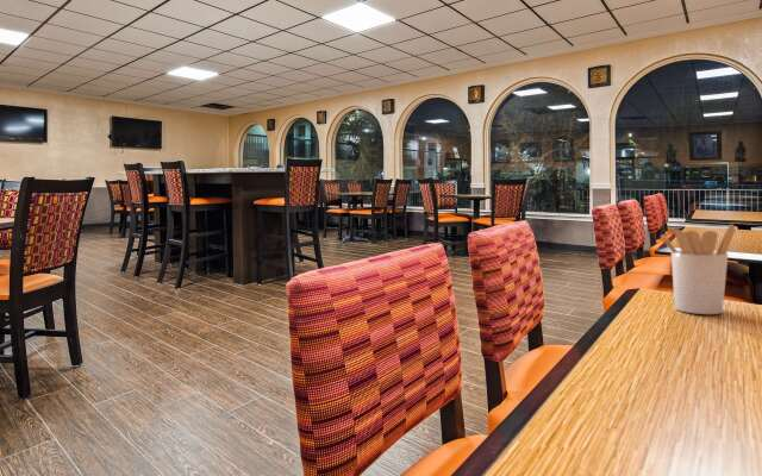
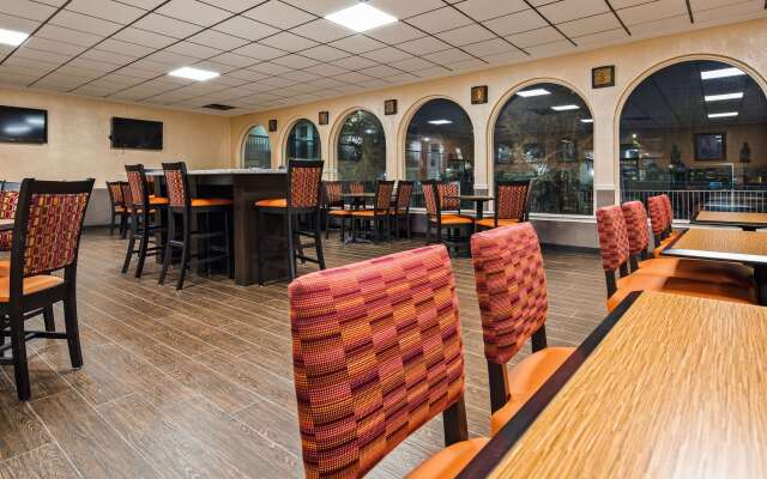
- utensil holder [660,223,736,315]
